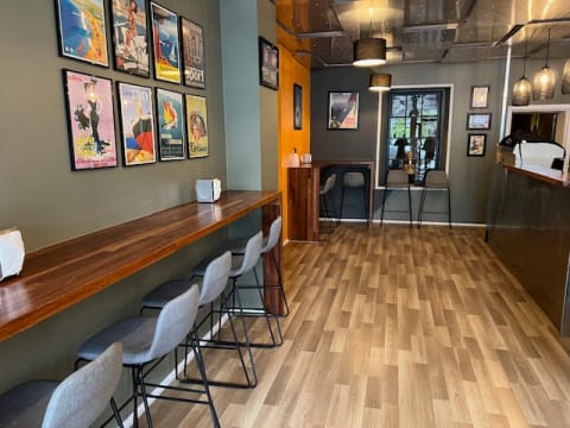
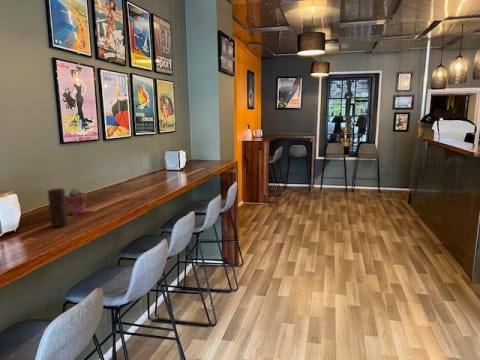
+ candle [47,187,69,228]
+ potted succulent [65,187,88,216]
